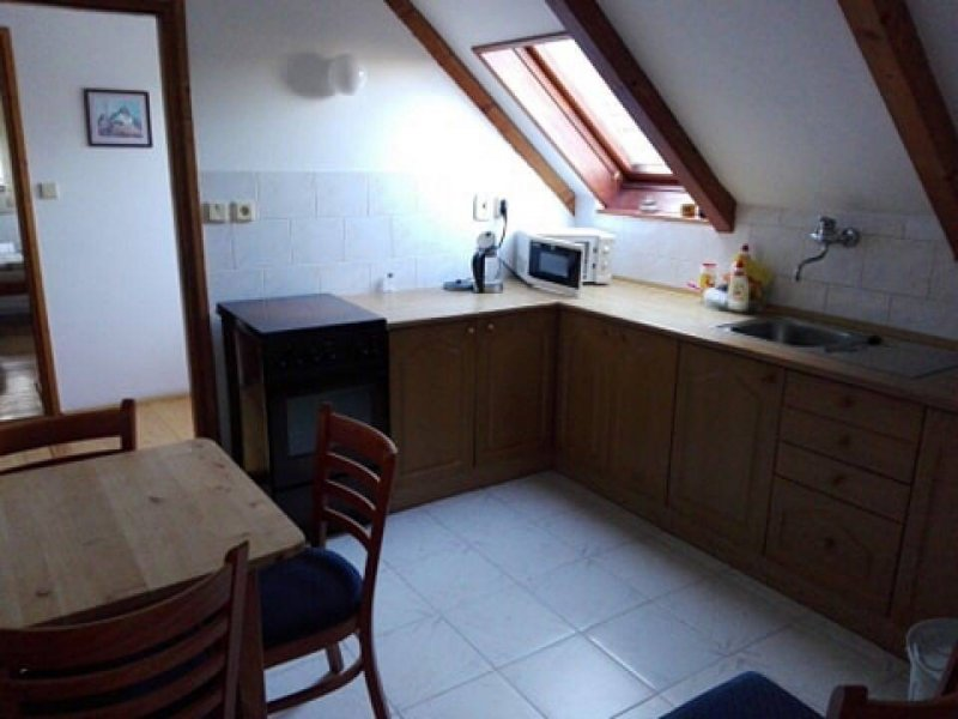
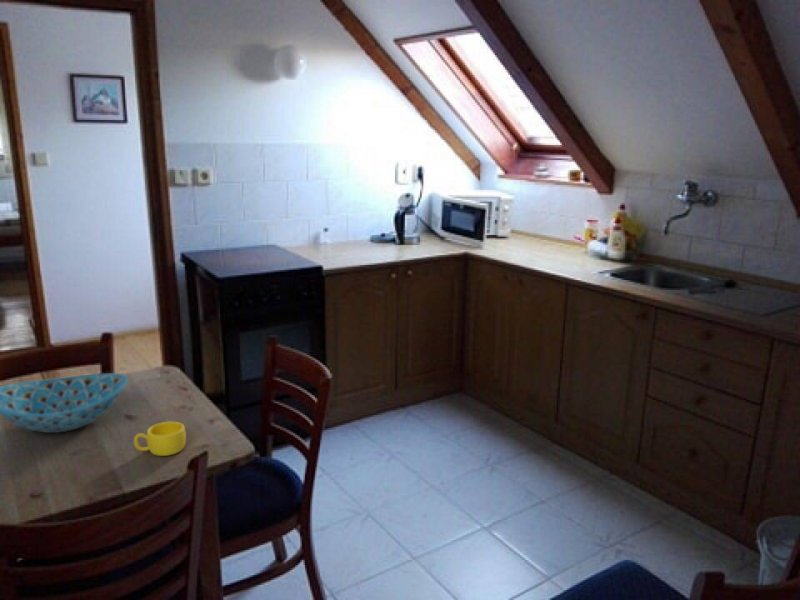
+ bowl [0,372,129,434]
+ cup [133,421,187,457]
